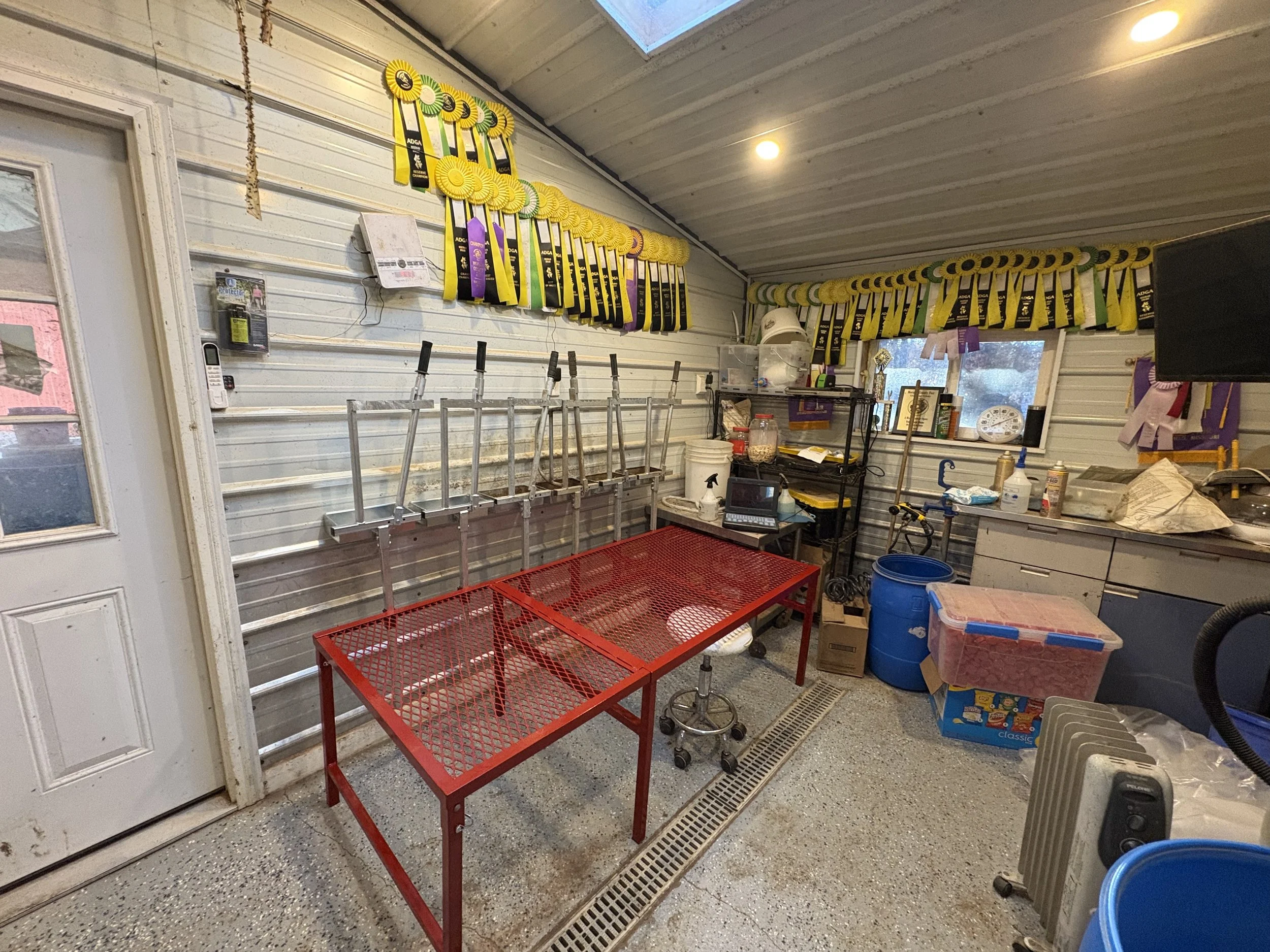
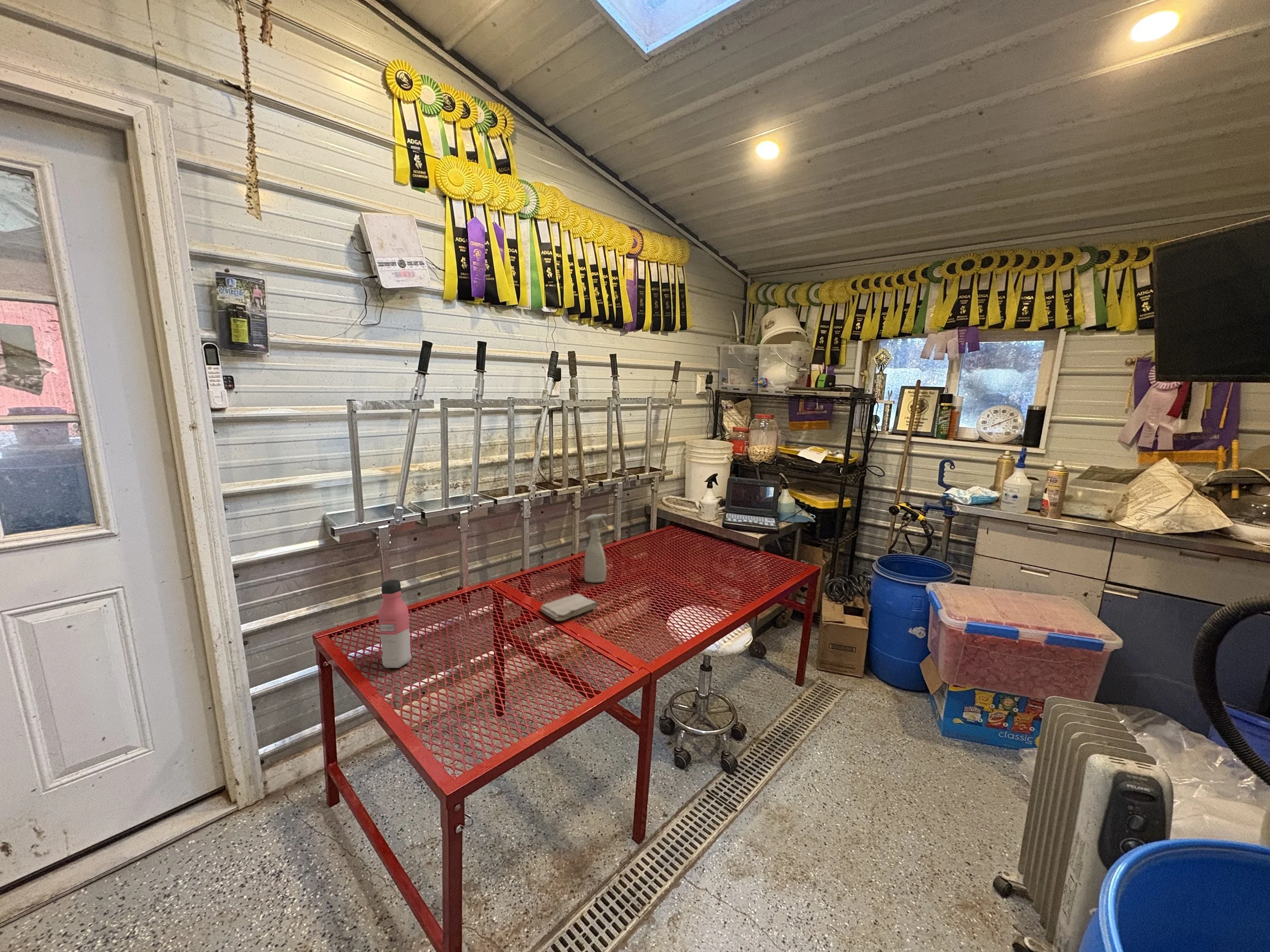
+ spray bottle [584,513,608,583]
+ water bottle [377,579,412,669]
+ washcloth [540,593,598,621]
